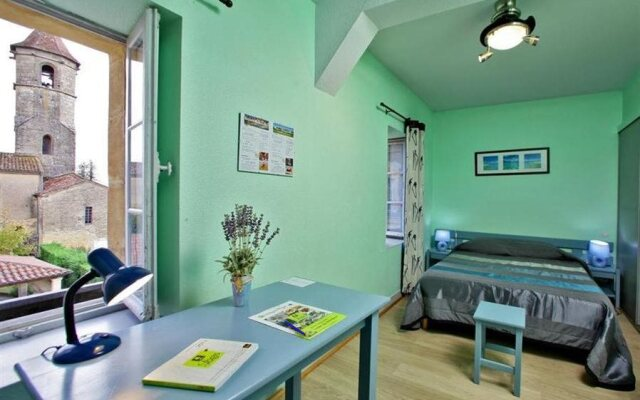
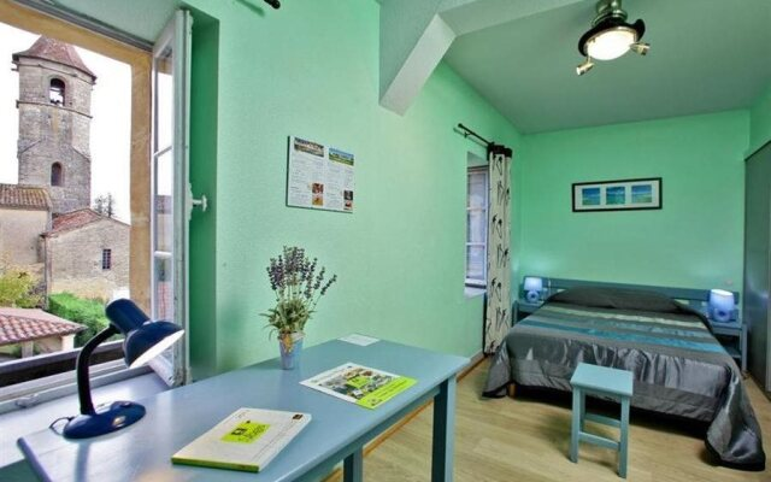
- pen [282,319,307,337]
